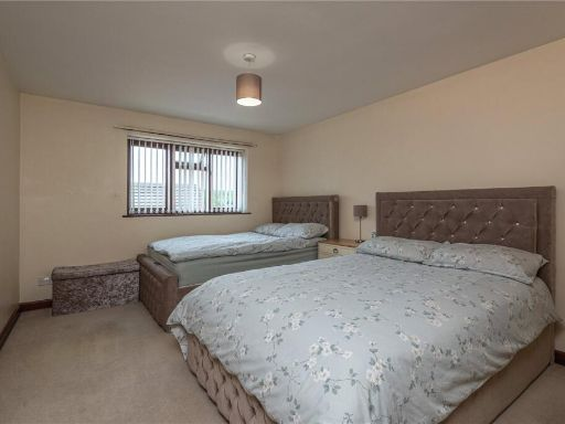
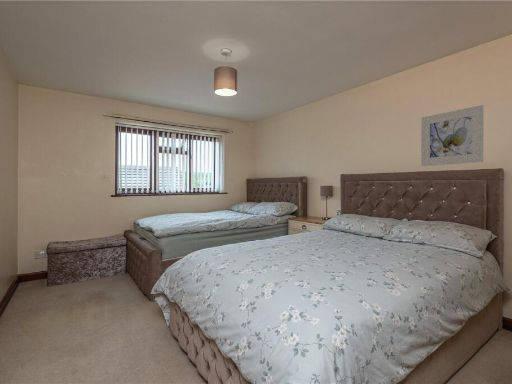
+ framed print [420,104,485,167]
